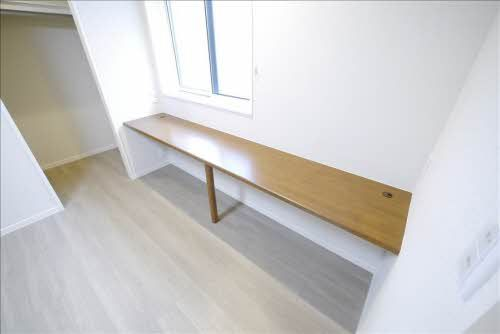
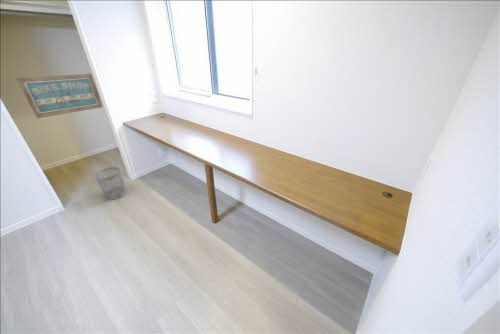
+ wastebasket [93,166,127,201]
+ wall art [16,73,104,119]
